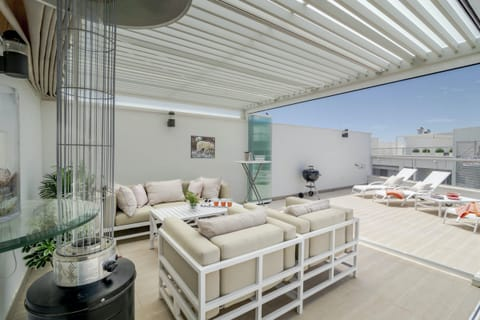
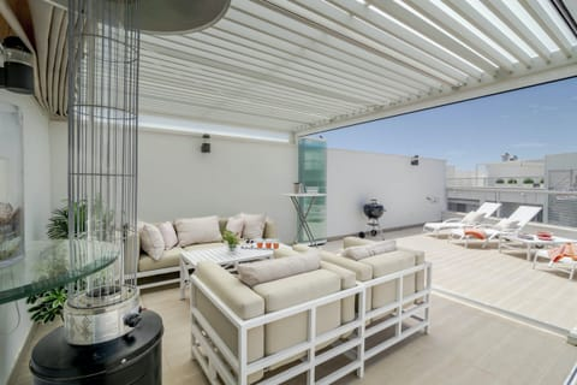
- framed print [190,135,216,159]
